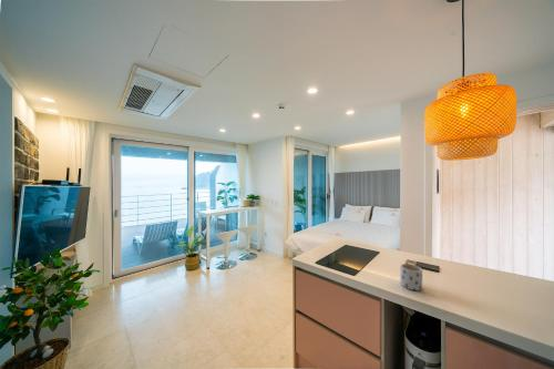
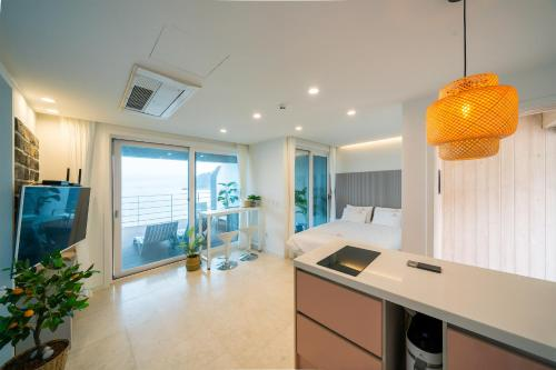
- mug [400,263,423,291]
